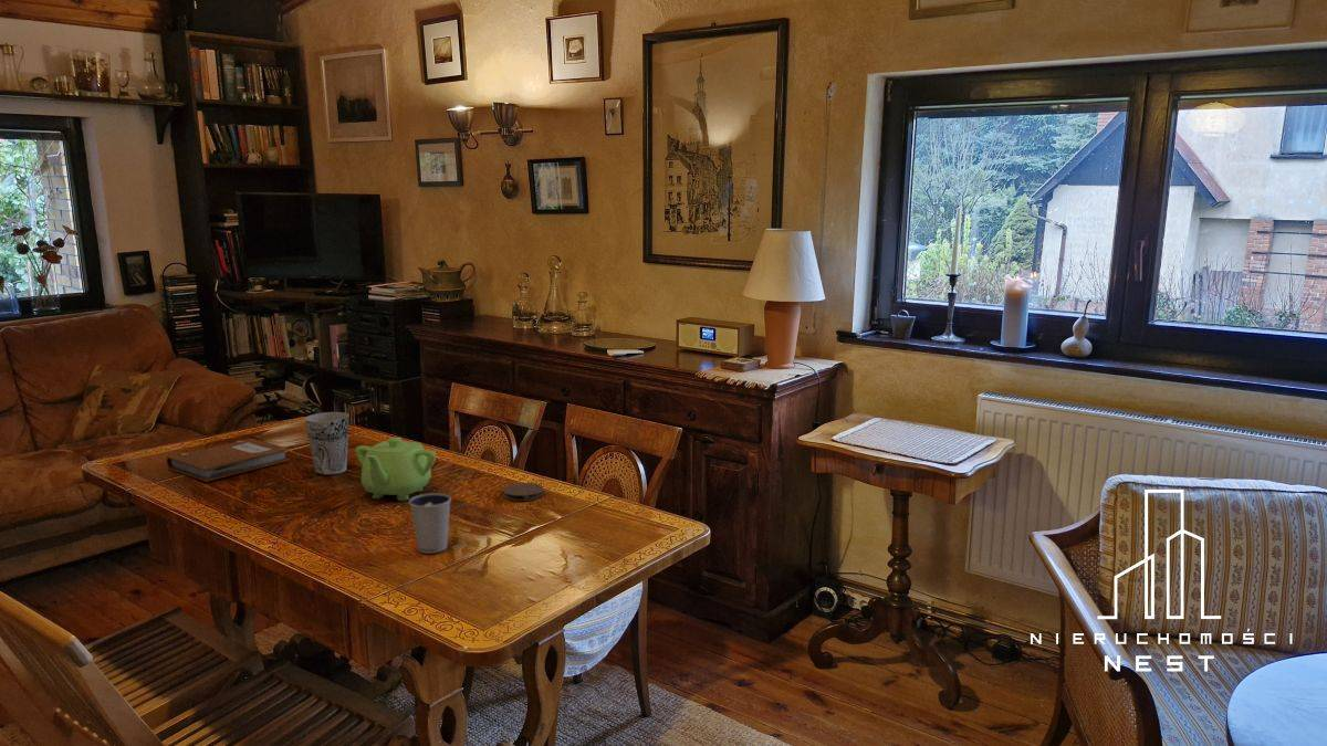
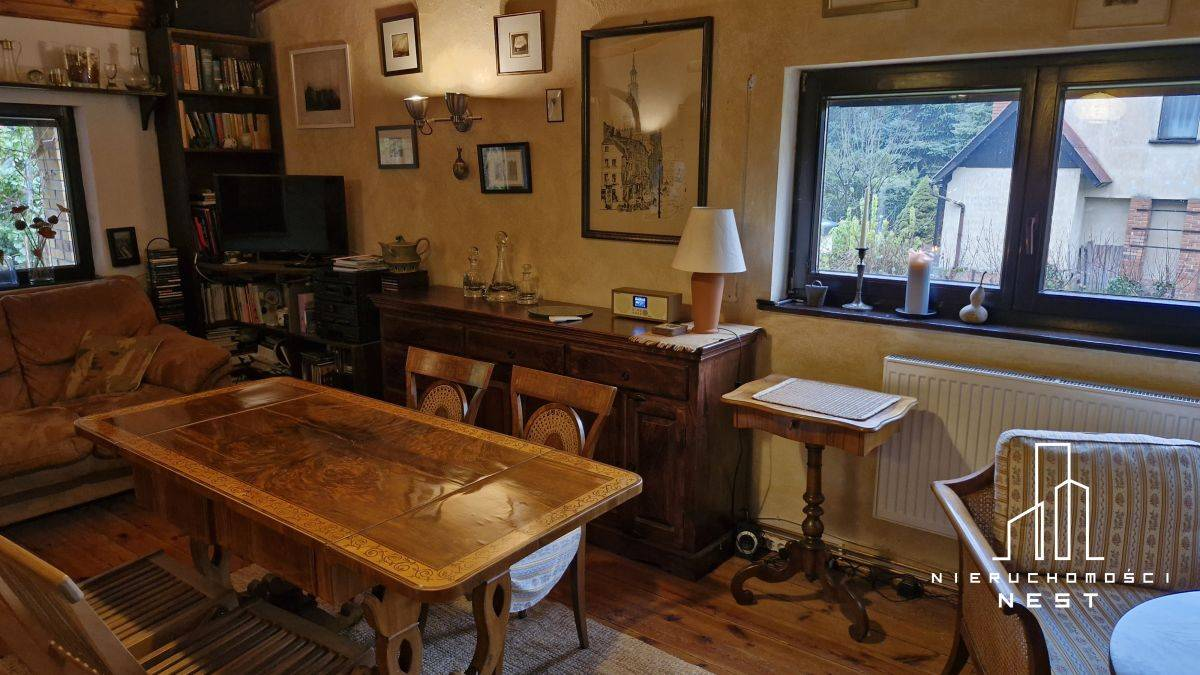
- coaster [502,482,544,502]
- dixie cup [408,492,452,555]
- notebook [166,438,291,483]
- teapot [354,437,437,502]
- cup [304,411,349,476]
